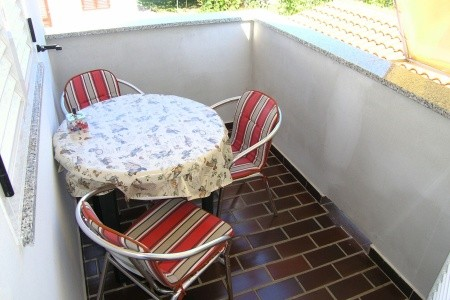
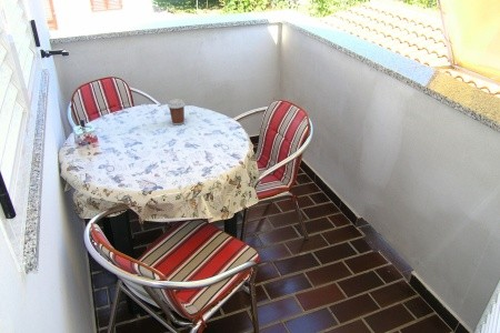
+ coffee cup [167,98,187,125]
